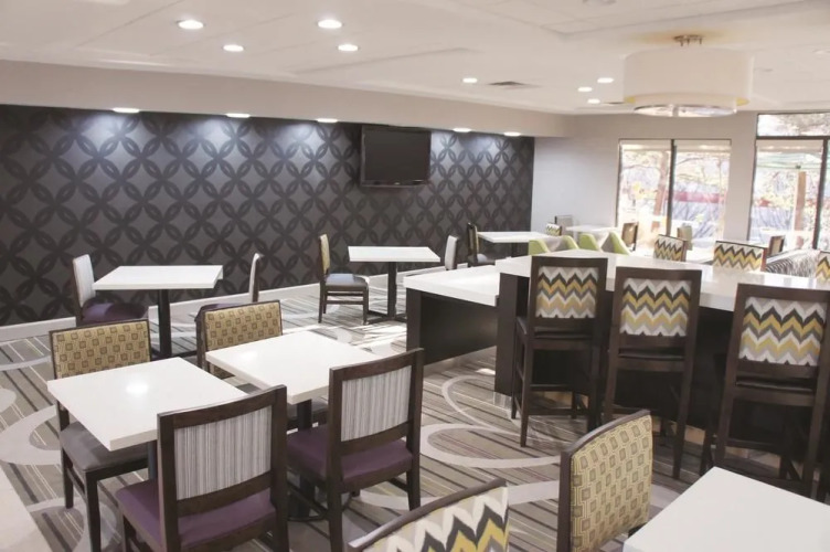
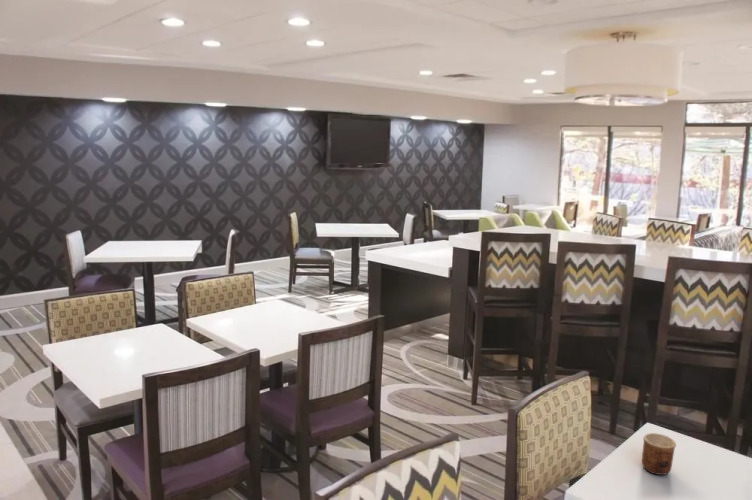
+ cup [641,432,677,476]
